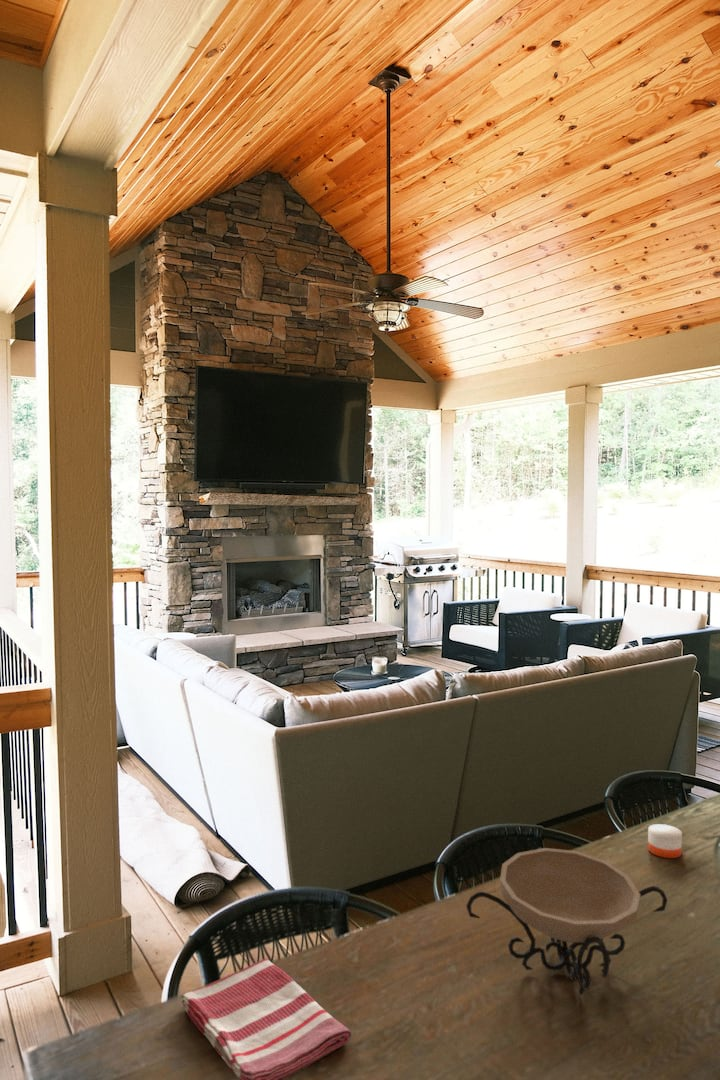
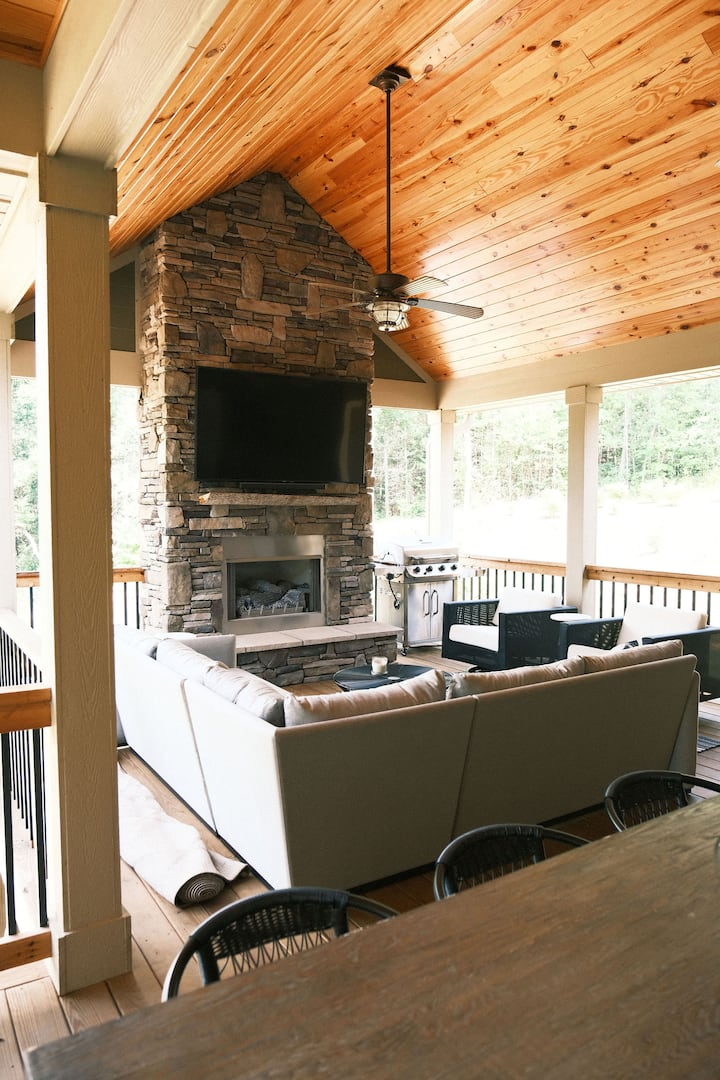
- decorative bowl [465,846,669,996]
- dish towel [180,958,352,1080]
- candle [647,821,683,859]
